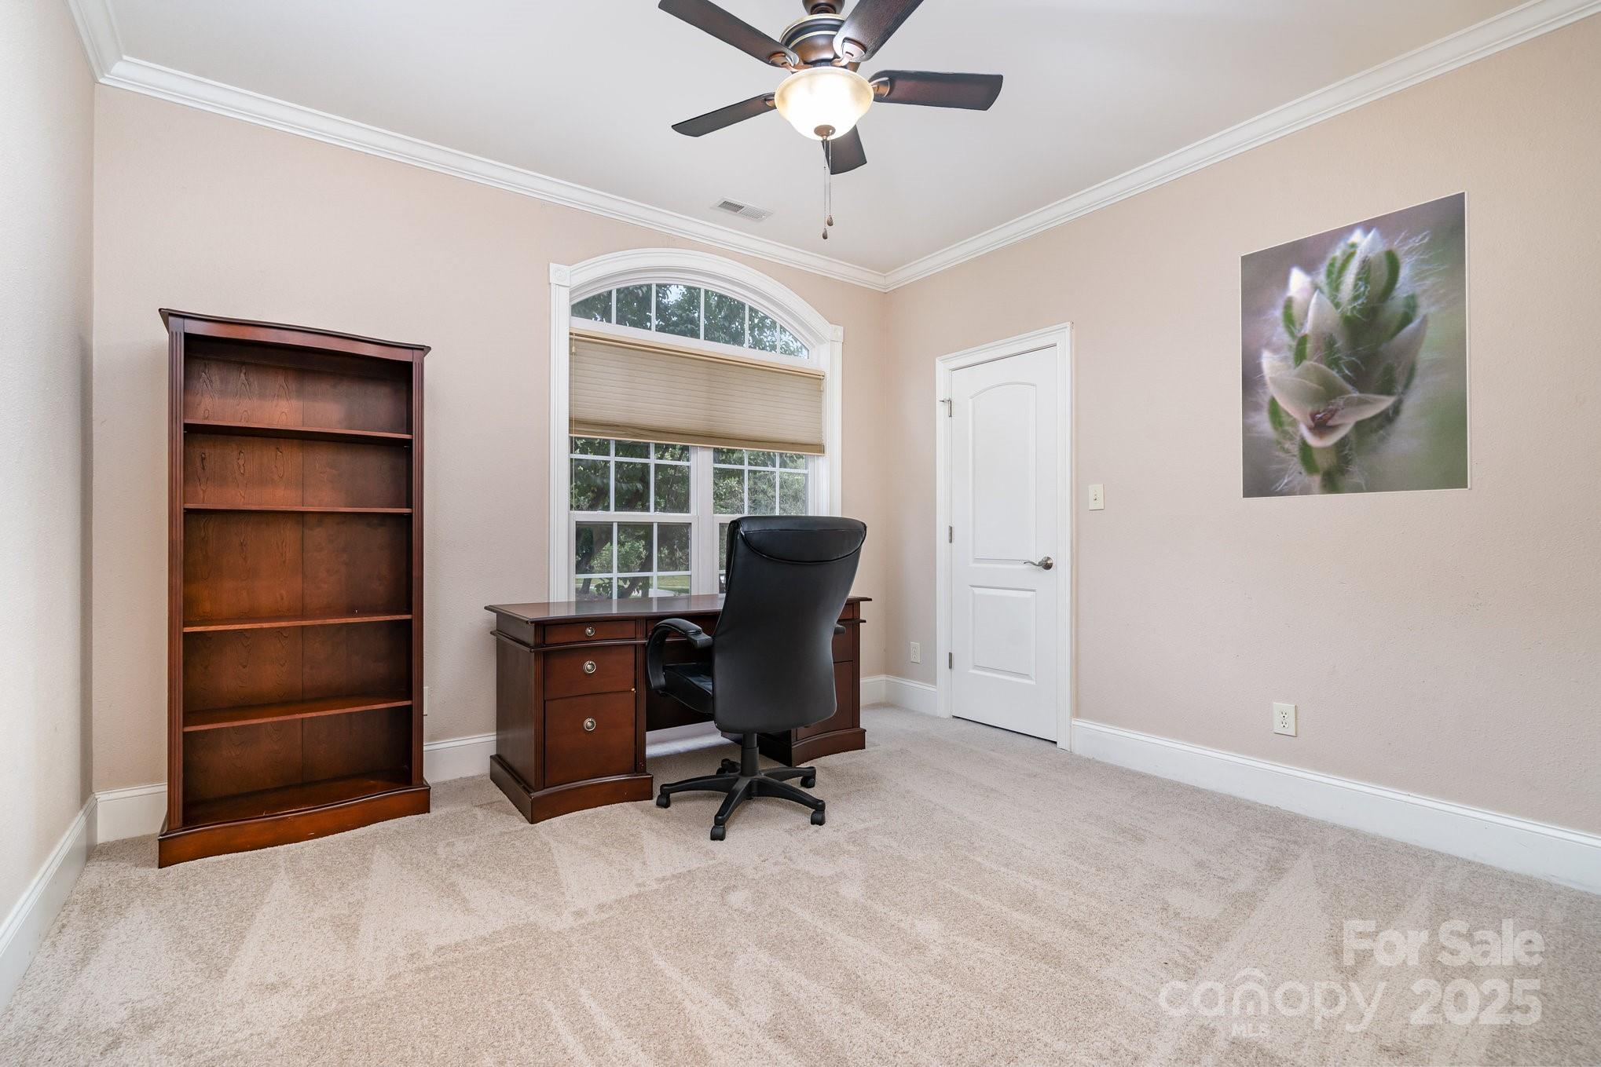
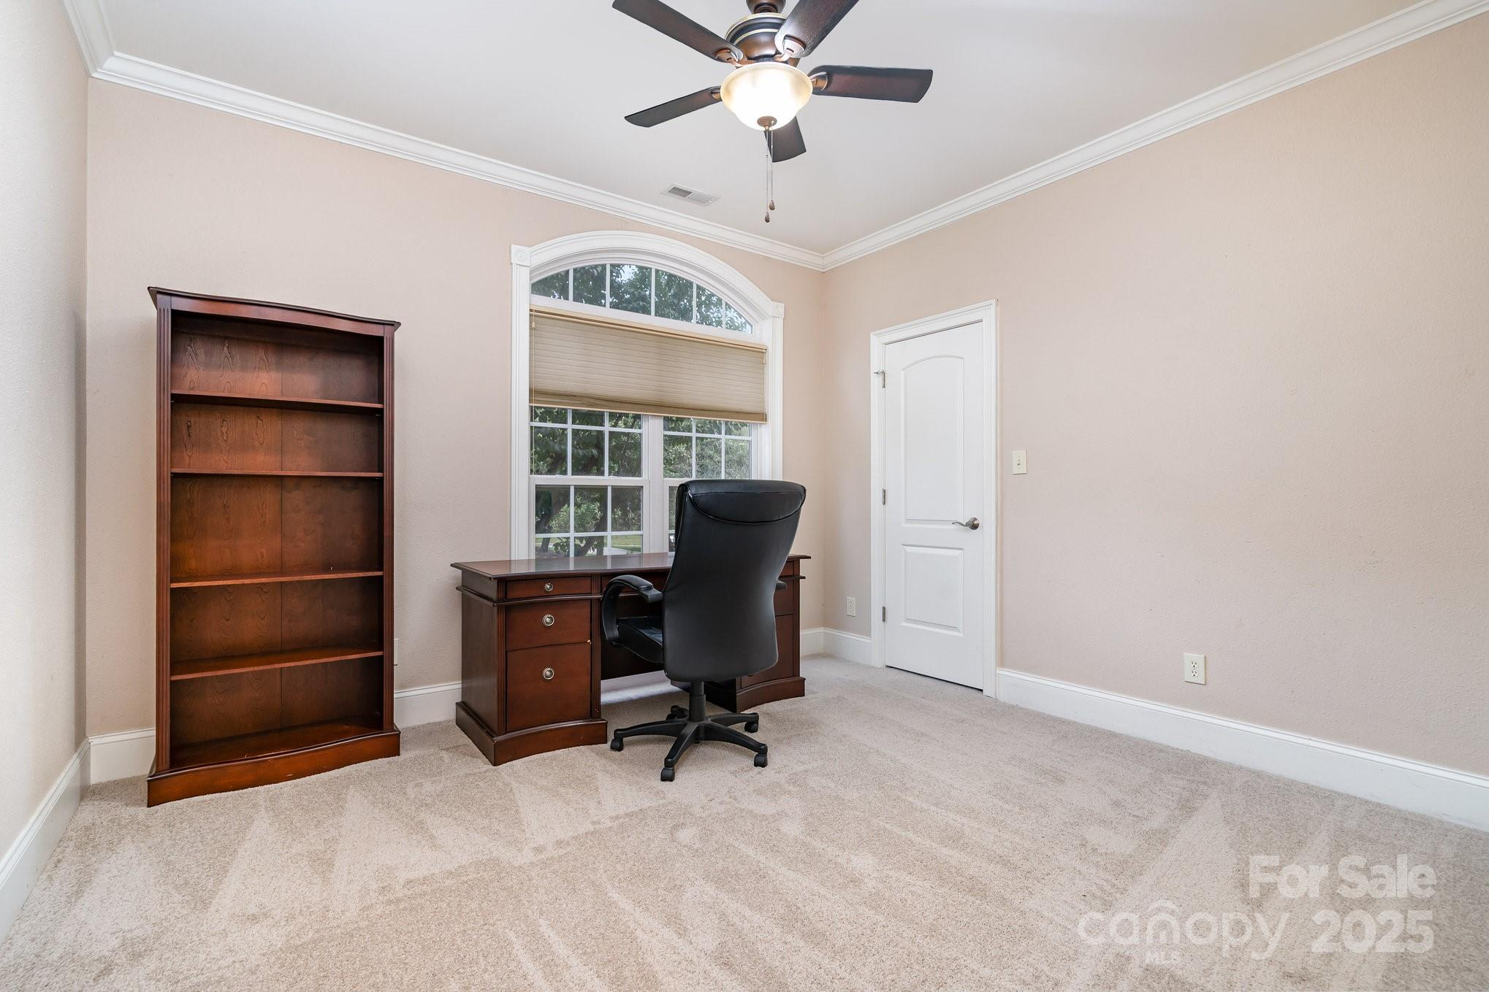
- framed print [1239,189,1474,500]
